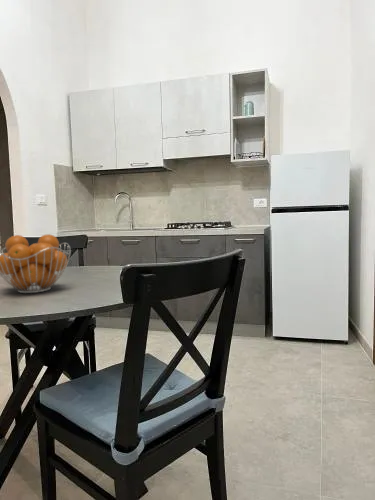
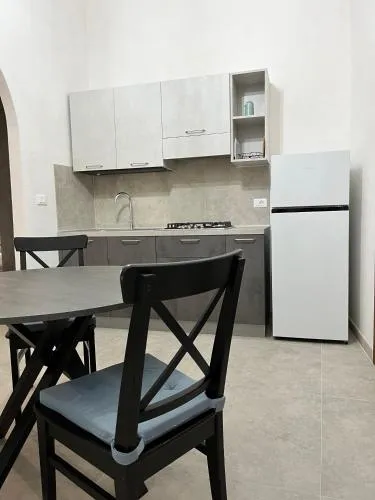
- fruit basket [0,233,72,294]
